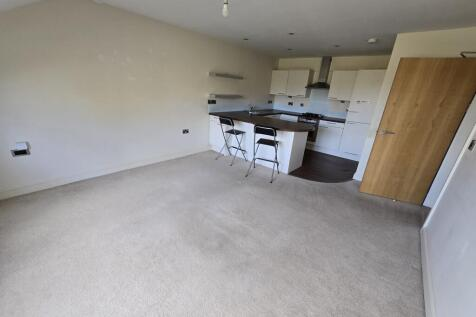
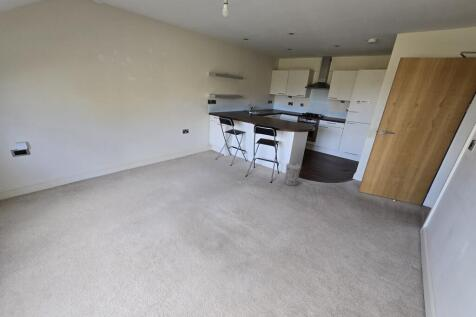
+ trash can [283,162,302,187]
